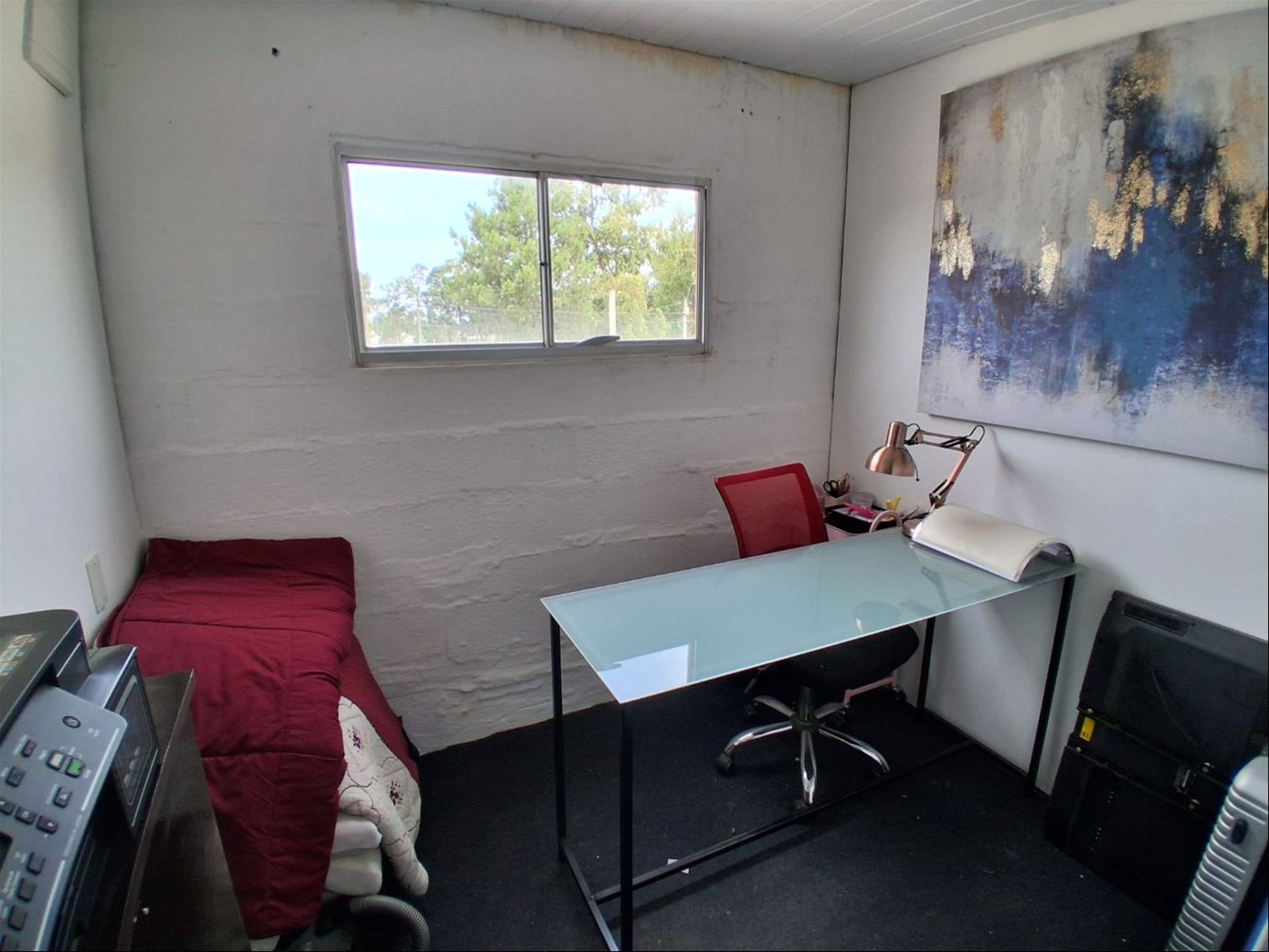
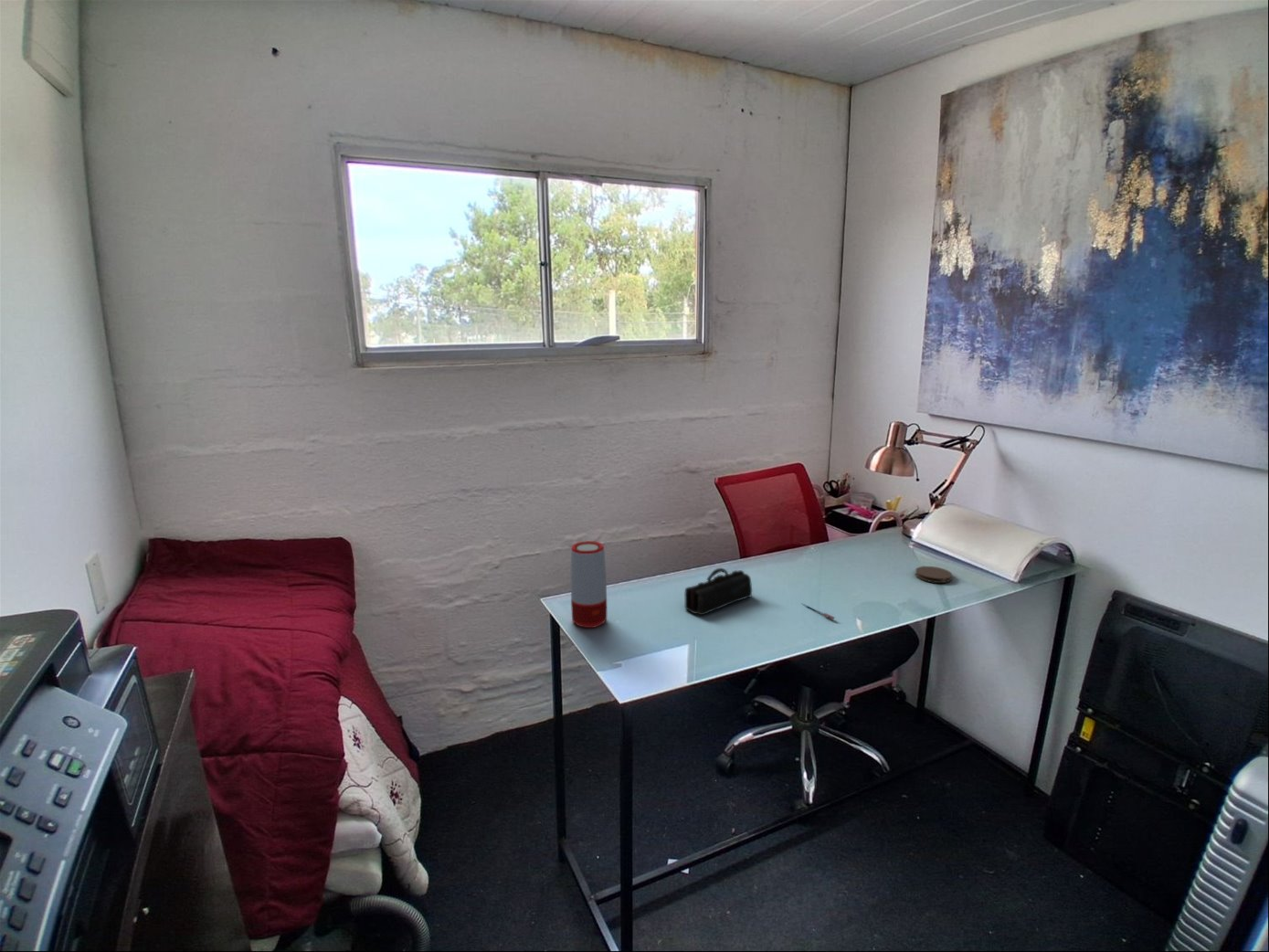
+ coaster [915,566,953,584]
+ speaker [570,540,608,629]
+ pen [801,603,836,620]
+ pencil case [683,567,753,616]
